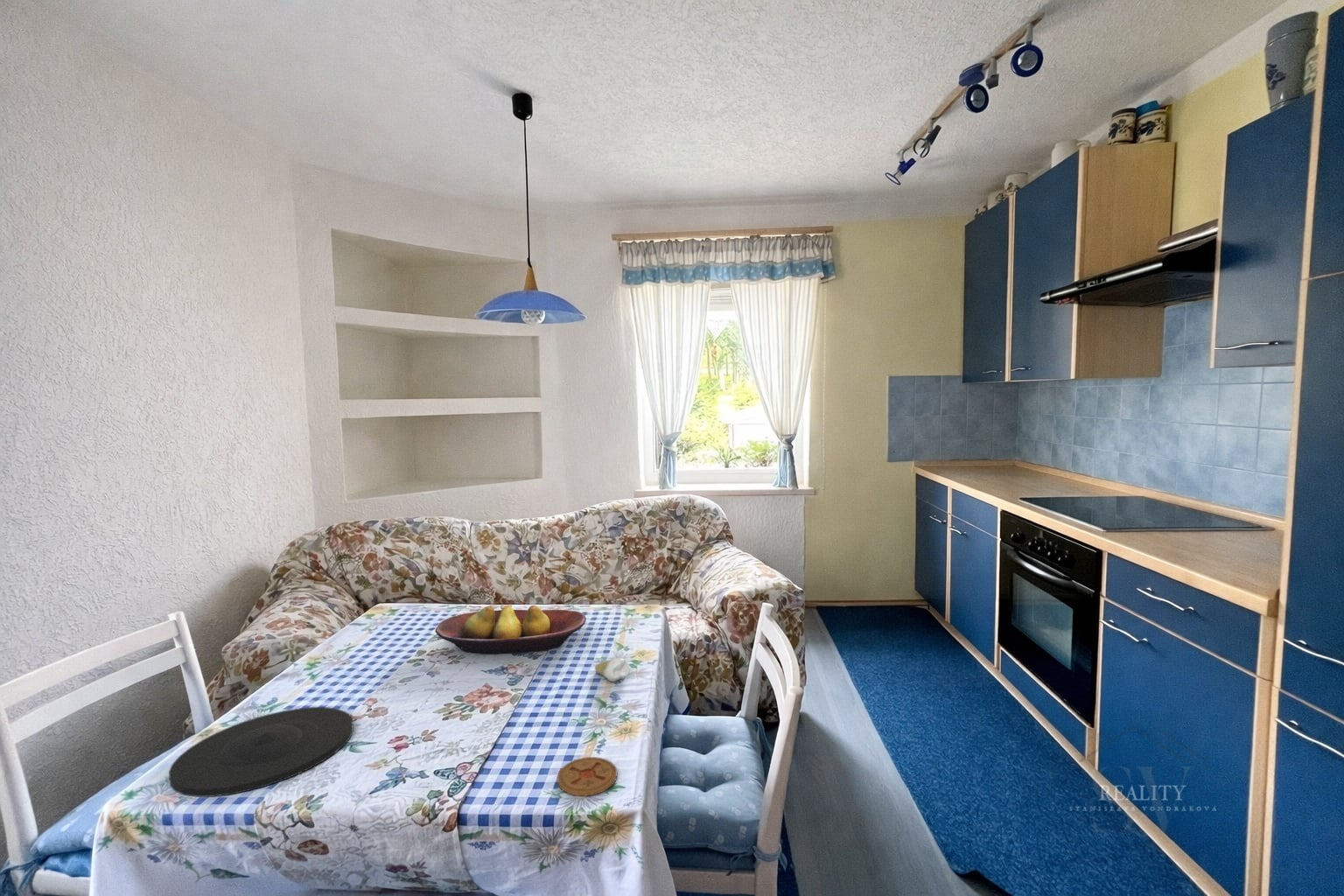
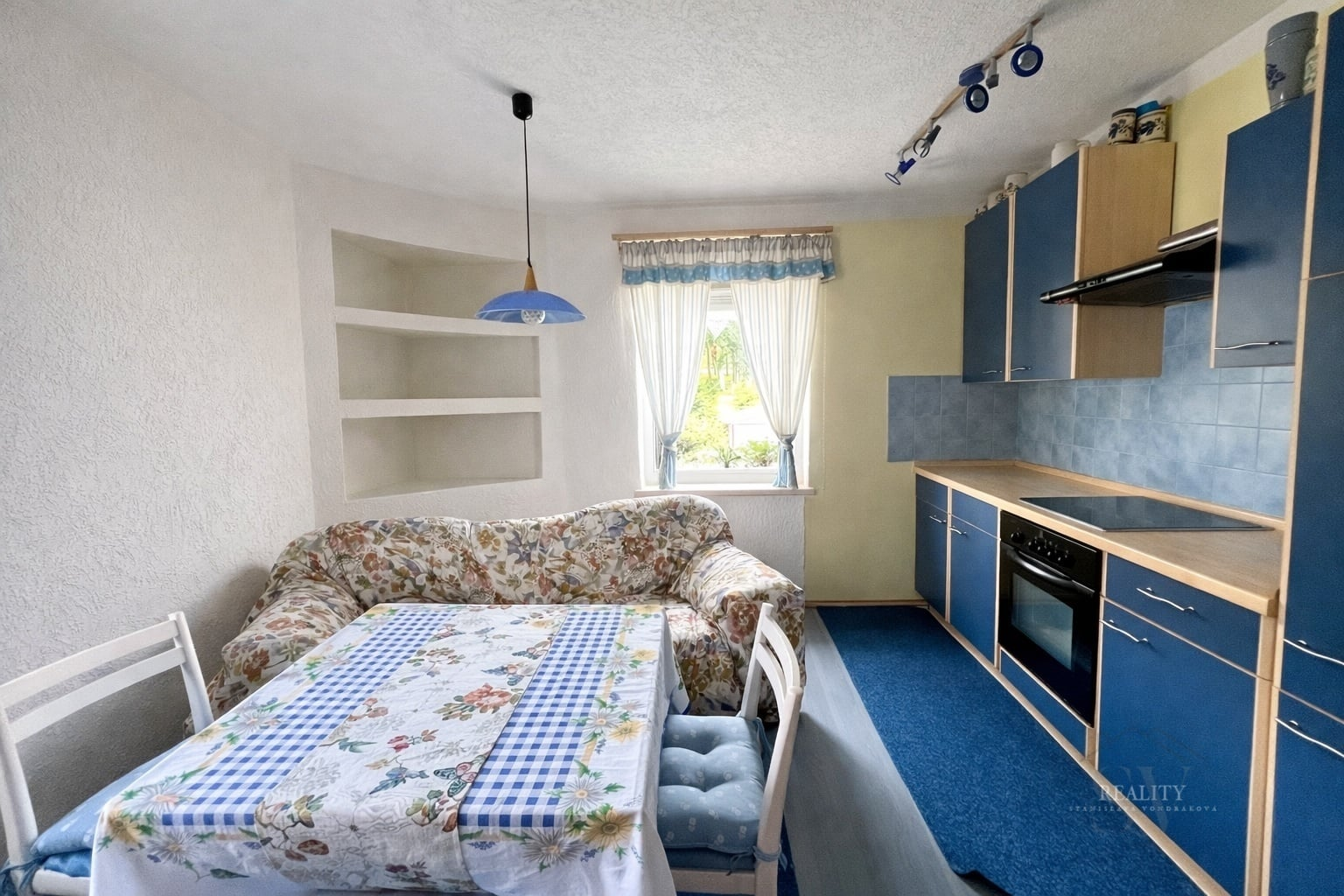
- tooth [594,657,630,683]
- coaster [556,756,618,797]
- plate [168,706,354,798]
- fruit bowl [434,605,587,655]
